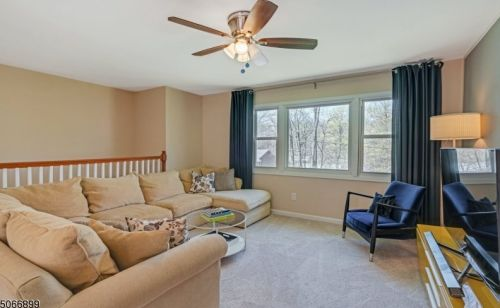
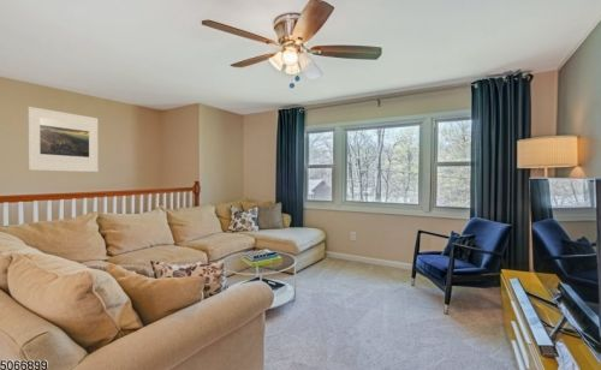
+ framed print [26,106,100,173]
